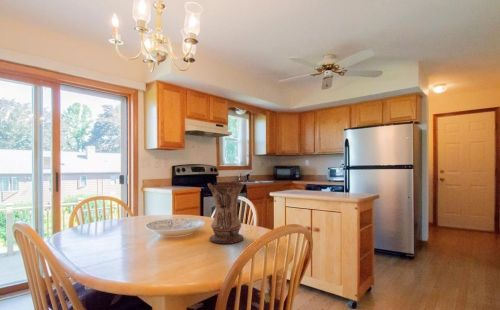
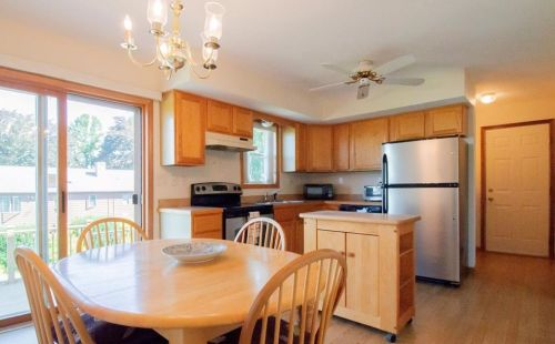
- vase [207,181,245,245]
